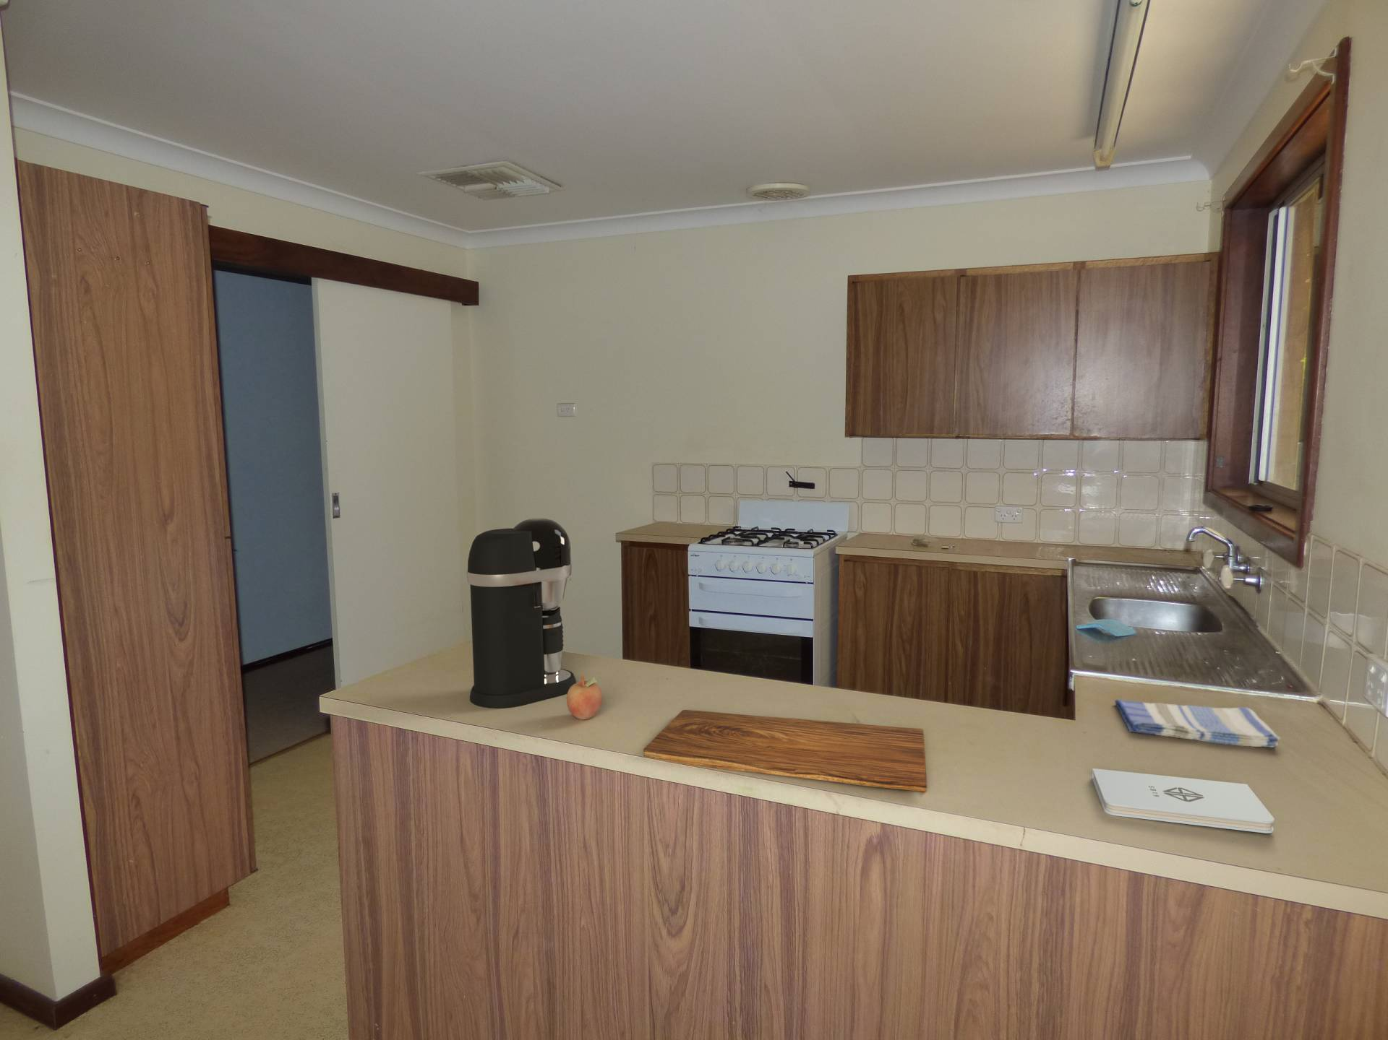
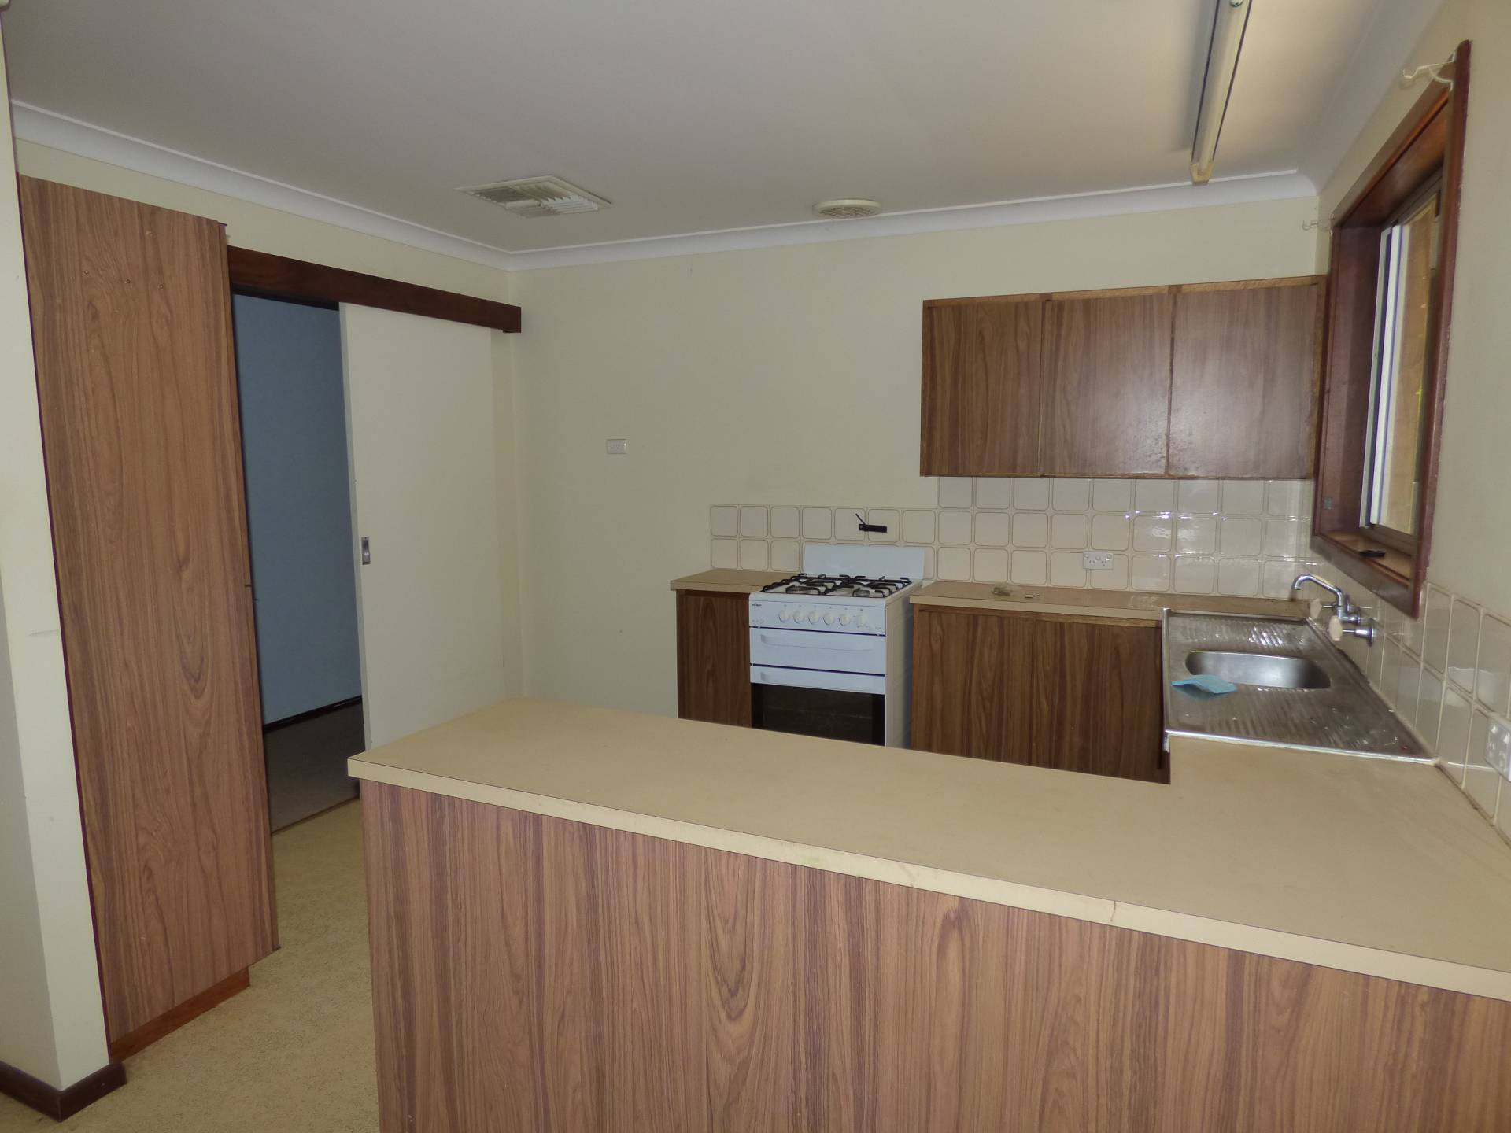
- dish towel [1114,699,1282,748]
- fruit [566,674,603,720]
- notepad [1092,768,1275,835]
- cutting board [643,709,928,792]
- coffee maker [466,517,577,709]
